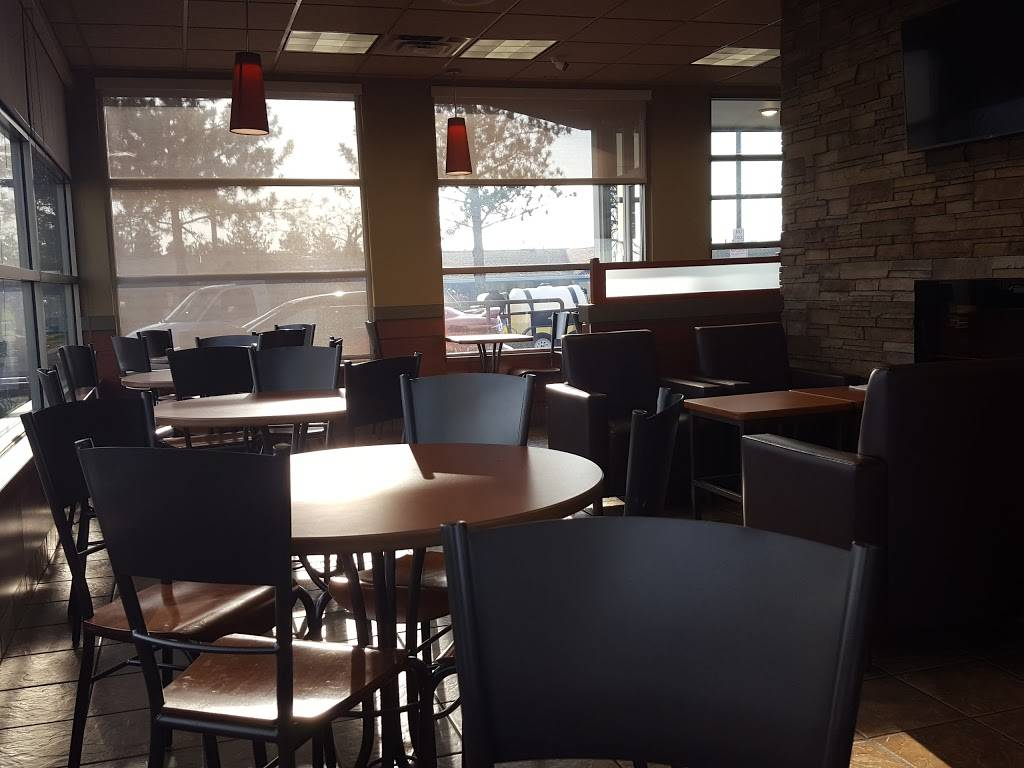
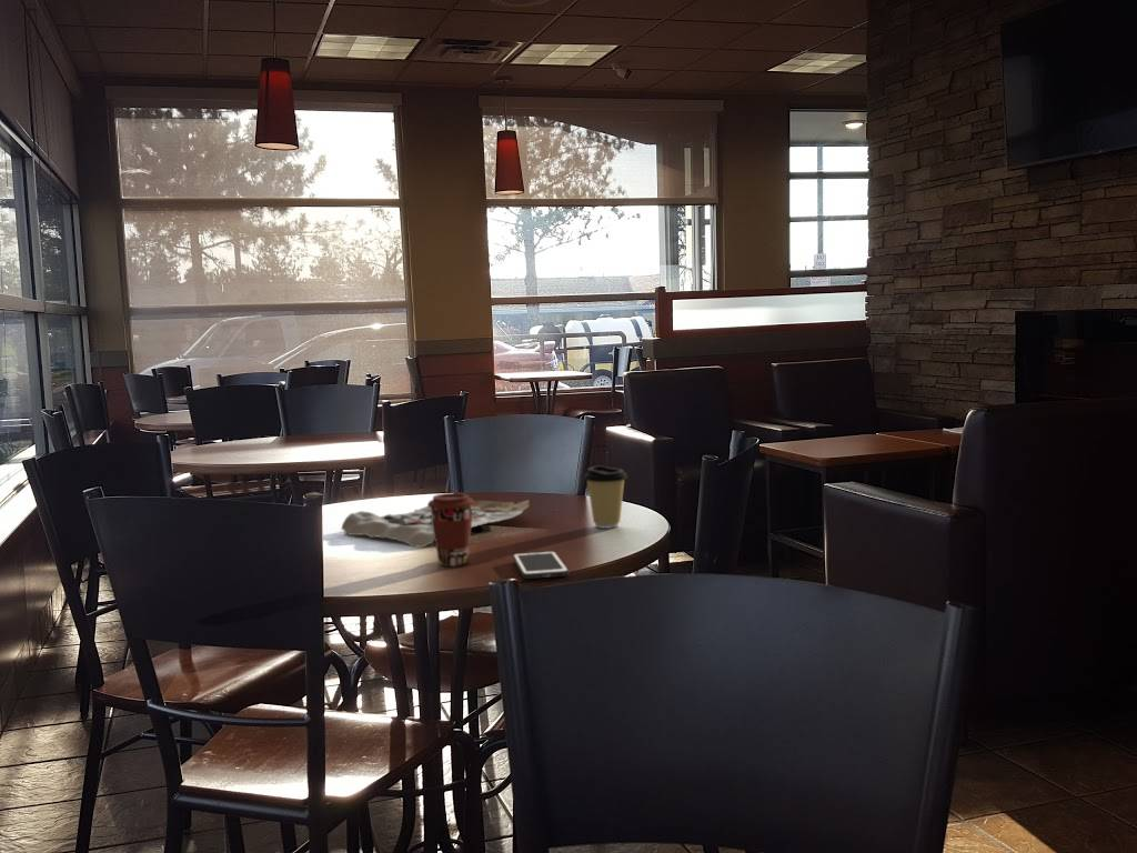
+ paper bag [340,499,531,549]
+ coffee cup [583,464,628,530]
+ coffee cup [426,492,474,568]
+ cell phone [512,550,570,580]
